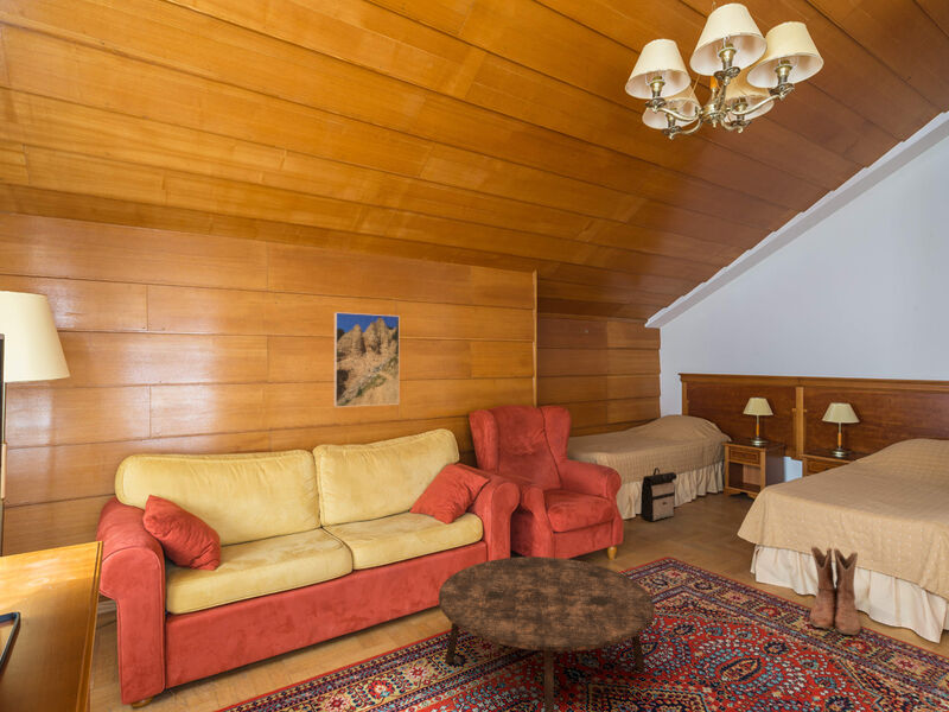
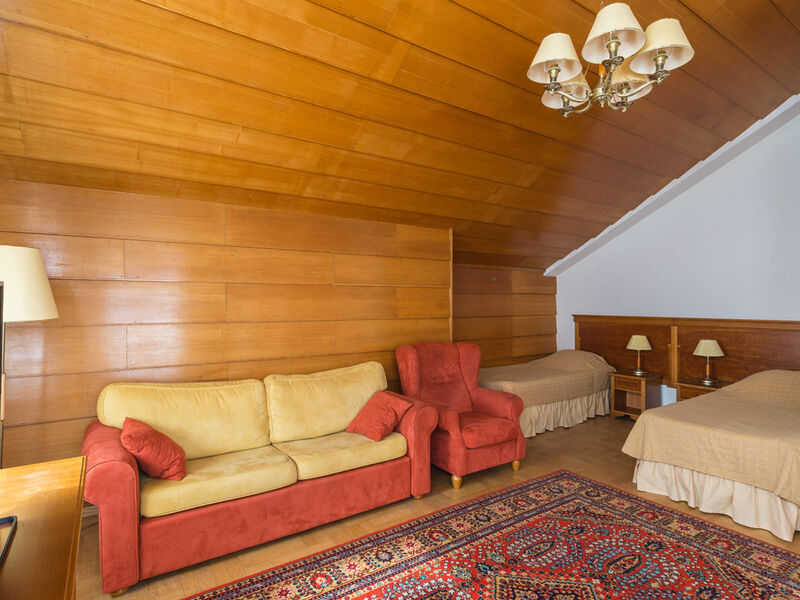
- backpack [639,466,677,522]
- coffee table [438,555,656,712]
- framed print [332,311,401,408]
- boots [809,545,861,637]
